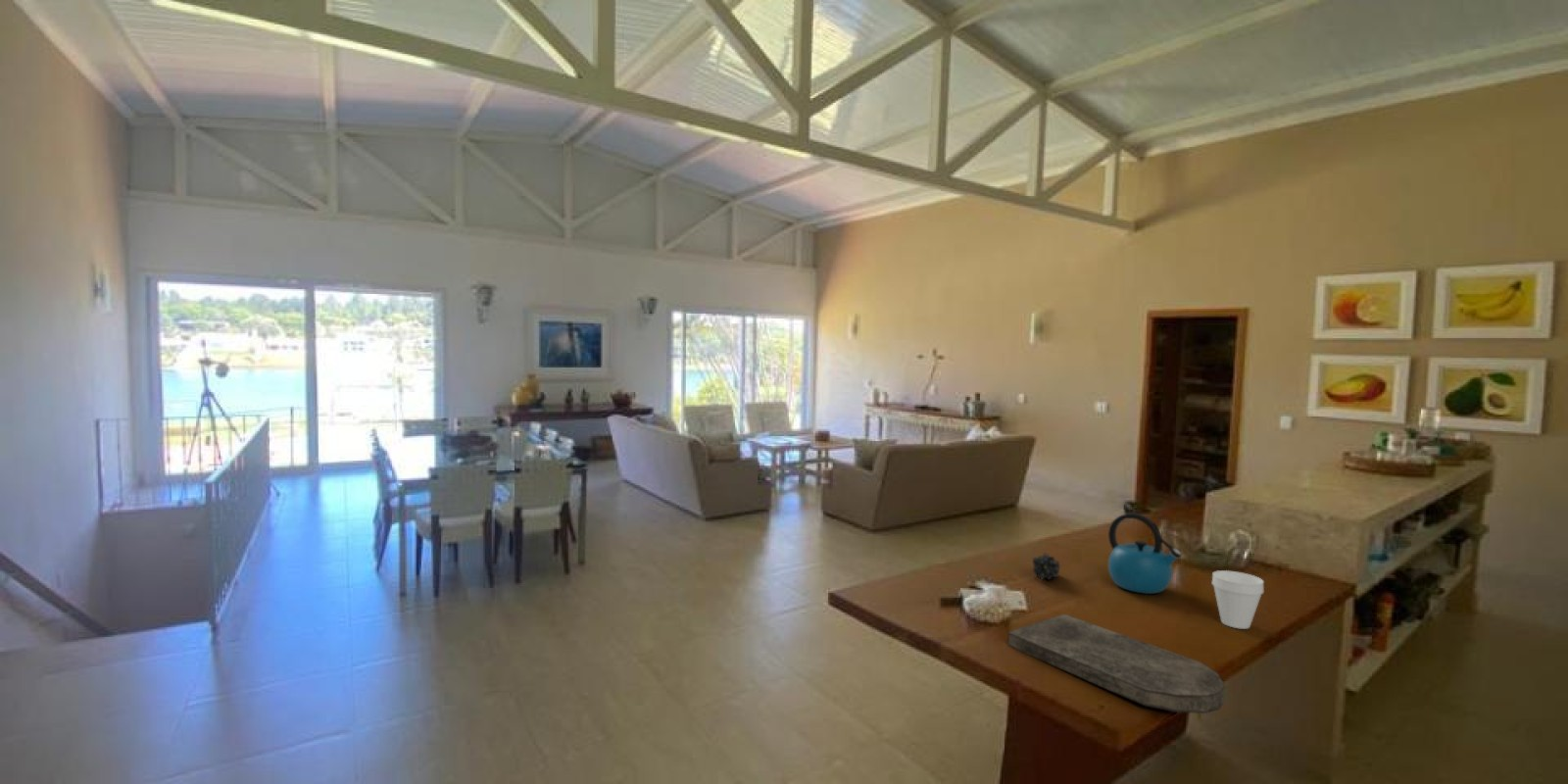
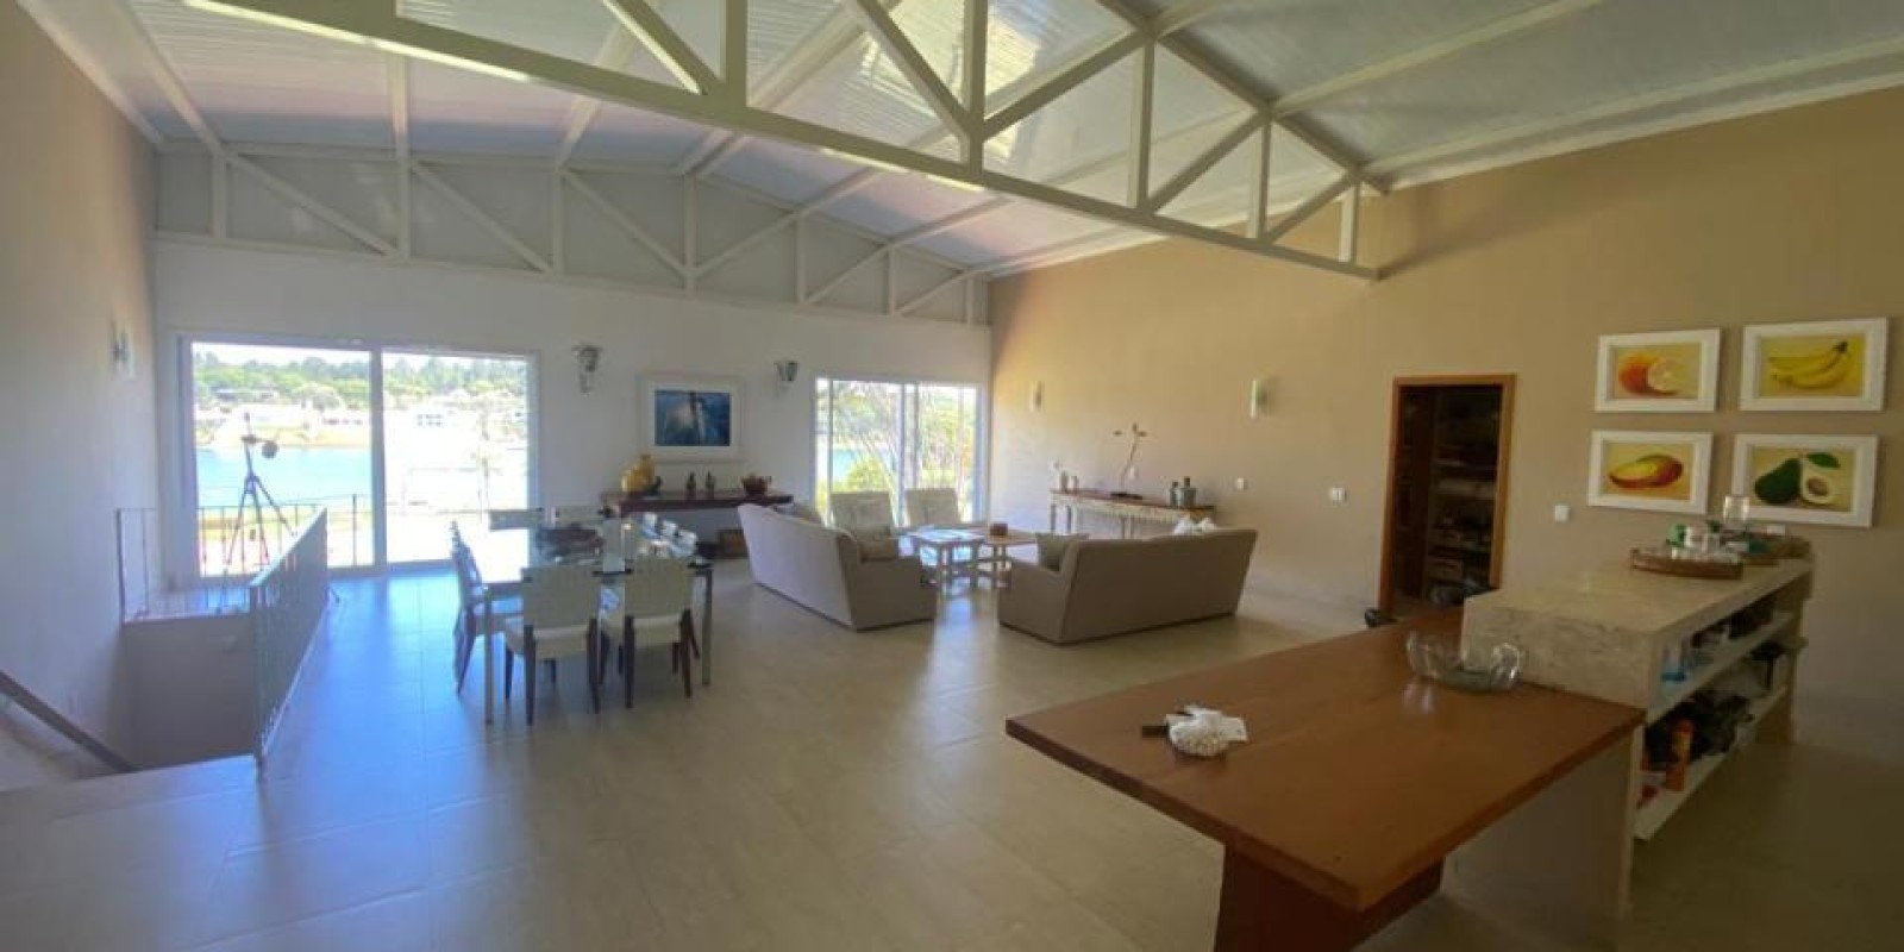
- cutting board [1006,613,1226,714]
- kettle [1107,512,1183,595]
- cup [1211,569,1265,630]
- fruit [1032,552,1060,580]
